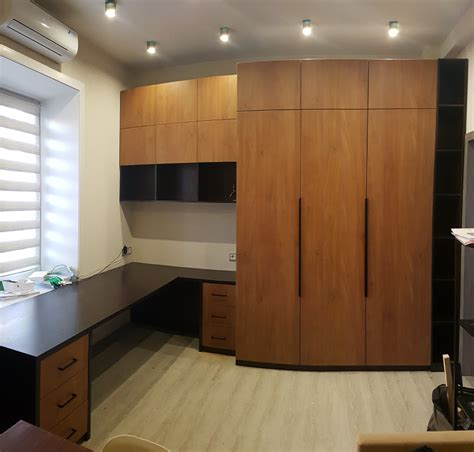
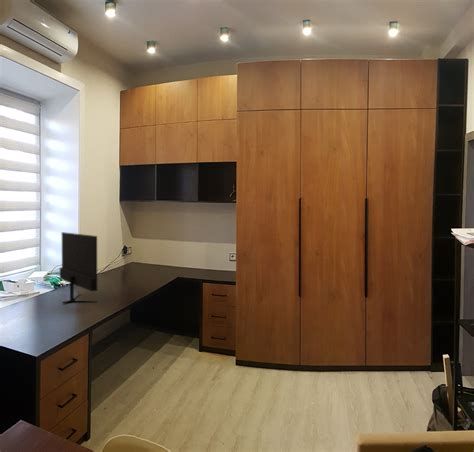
+ monitor [59,231,99,304]
